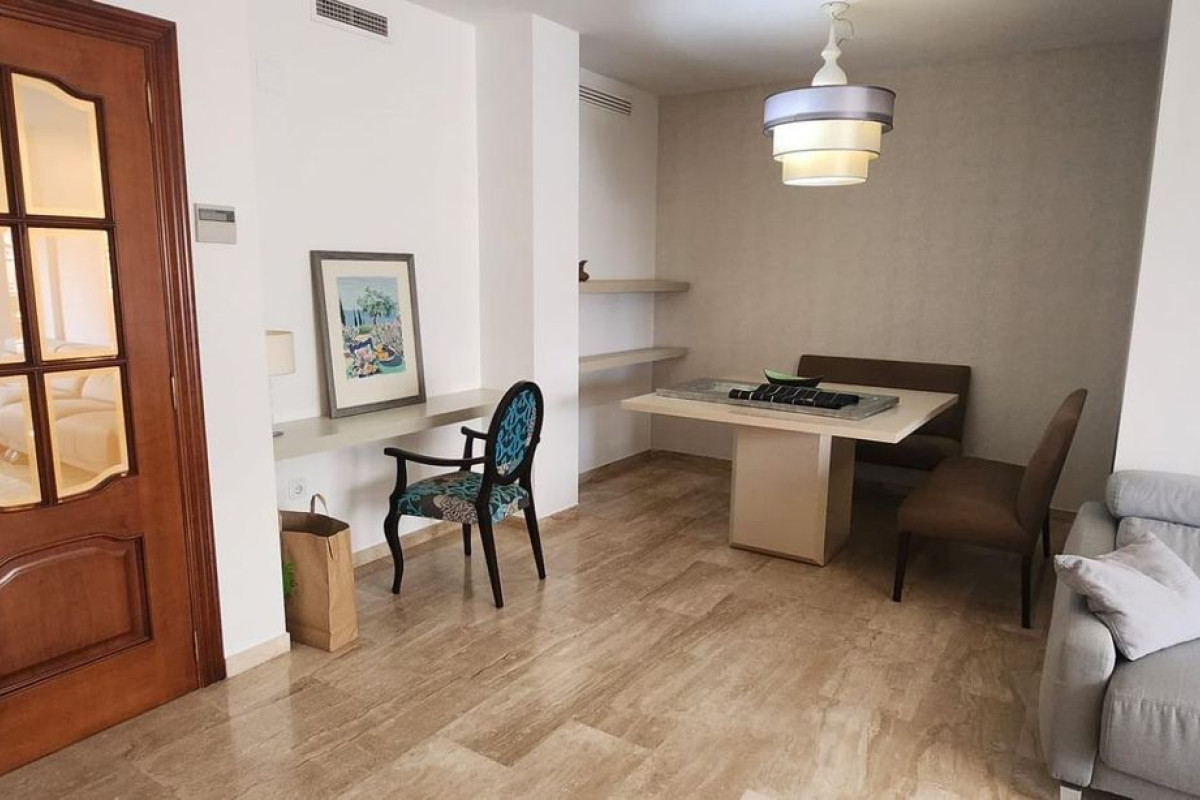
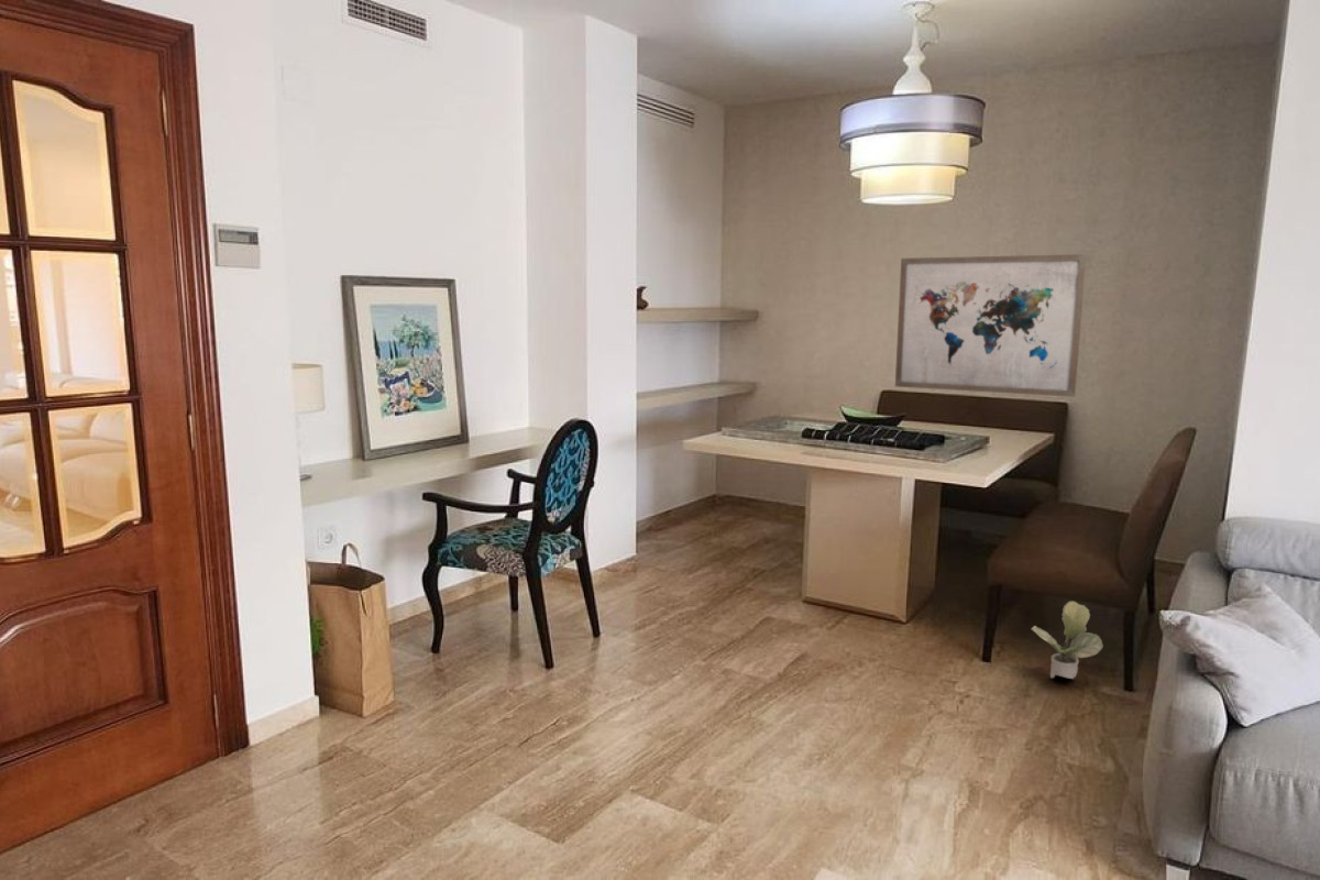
+ potted plant [1030,601,1104,680]
+ wall art [894,253,1088,398]
